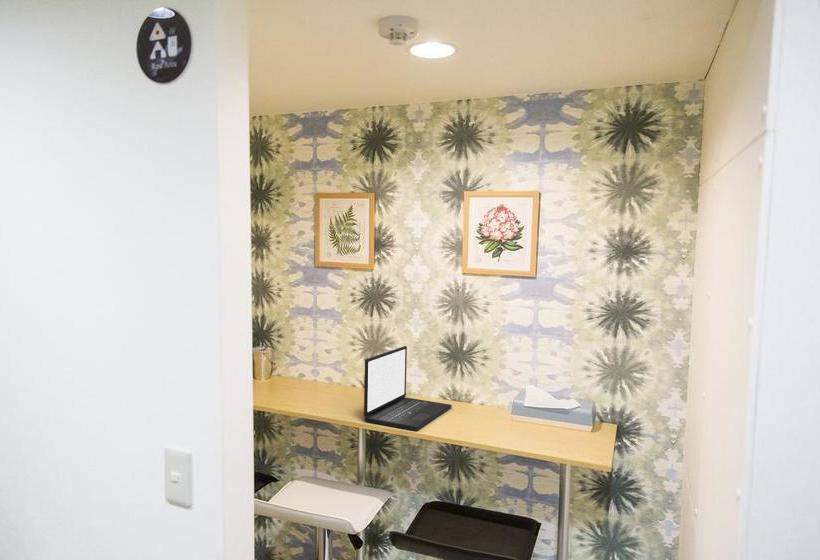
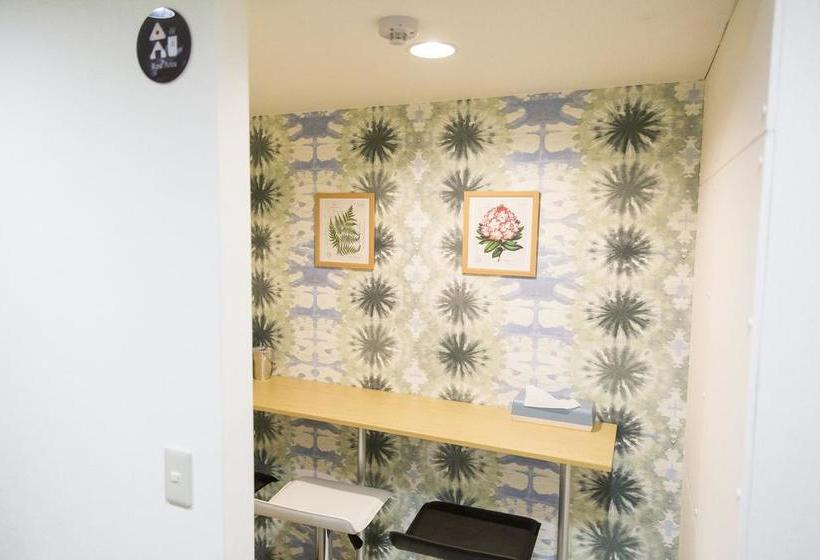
- laptop [363,345,453,432]
